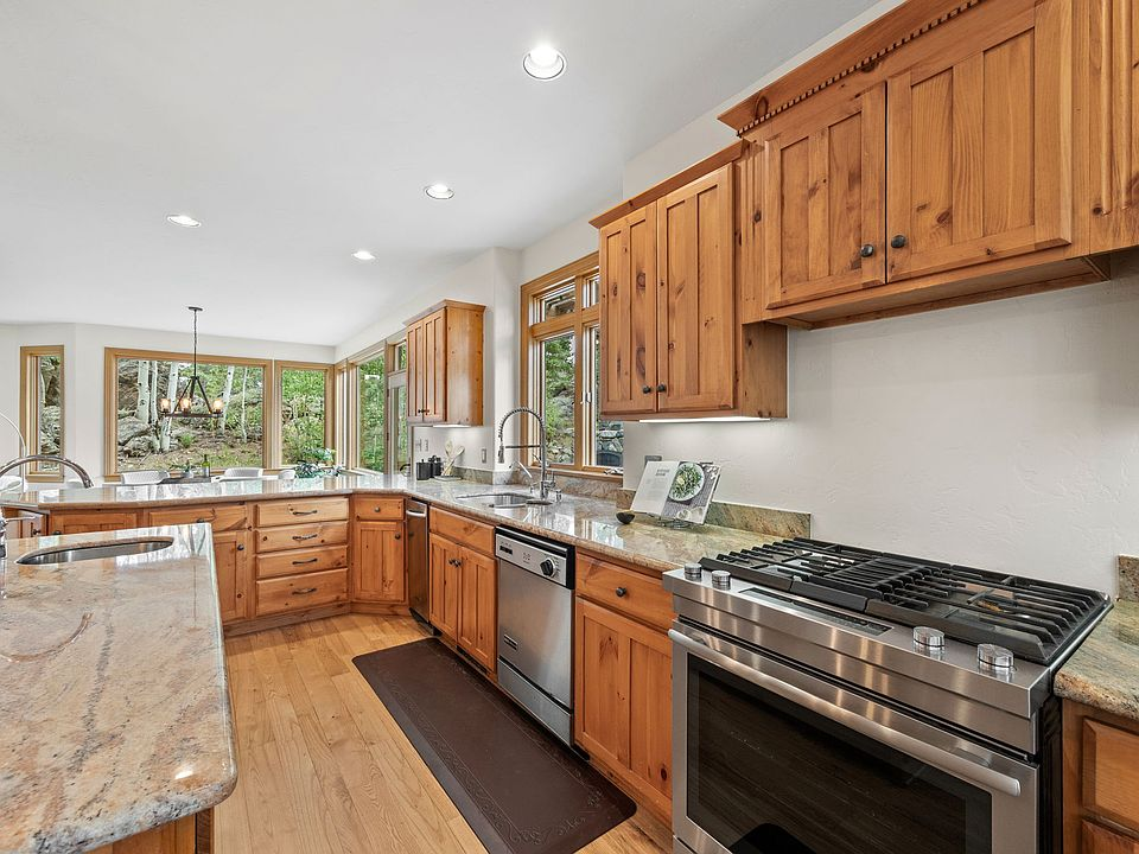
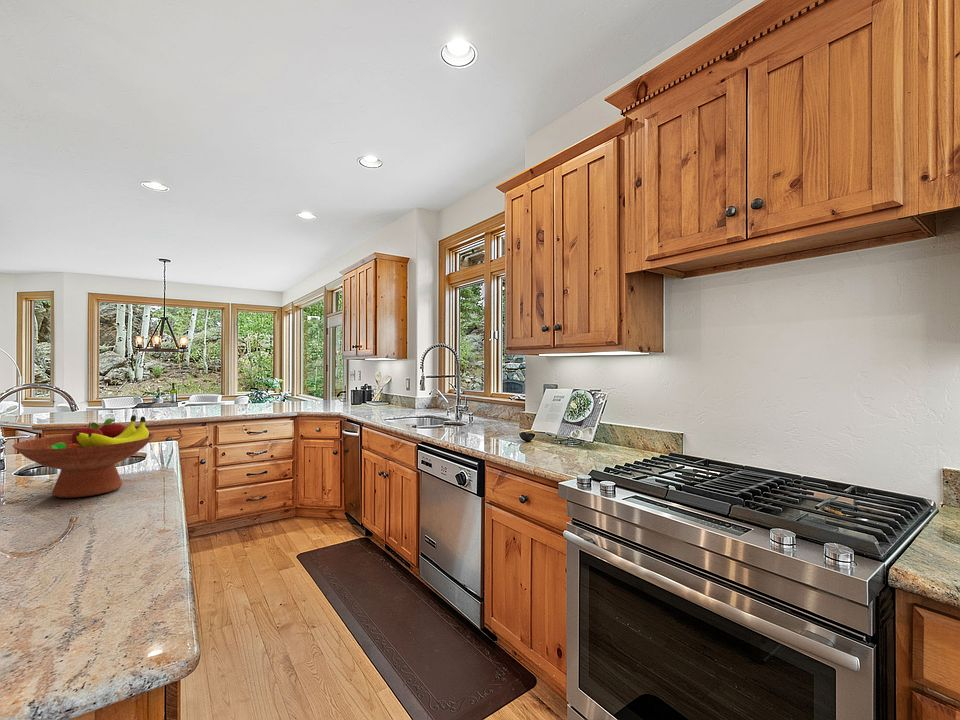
+ fruit bowl [12,414,156,499]
